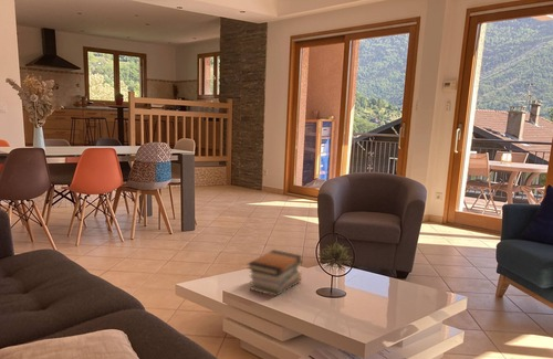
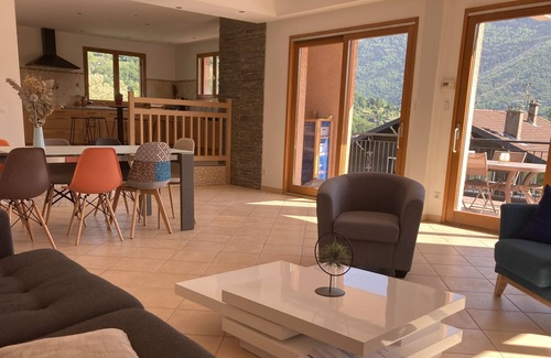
- book stack [247,249,303,297]
